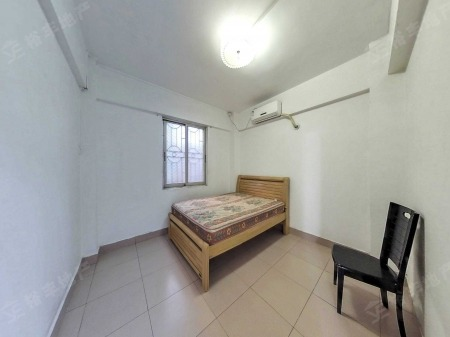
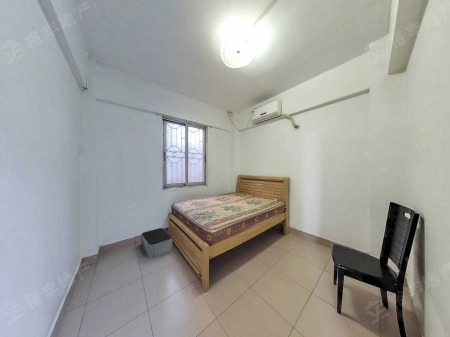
+ storage bin [140,227,173,259]
